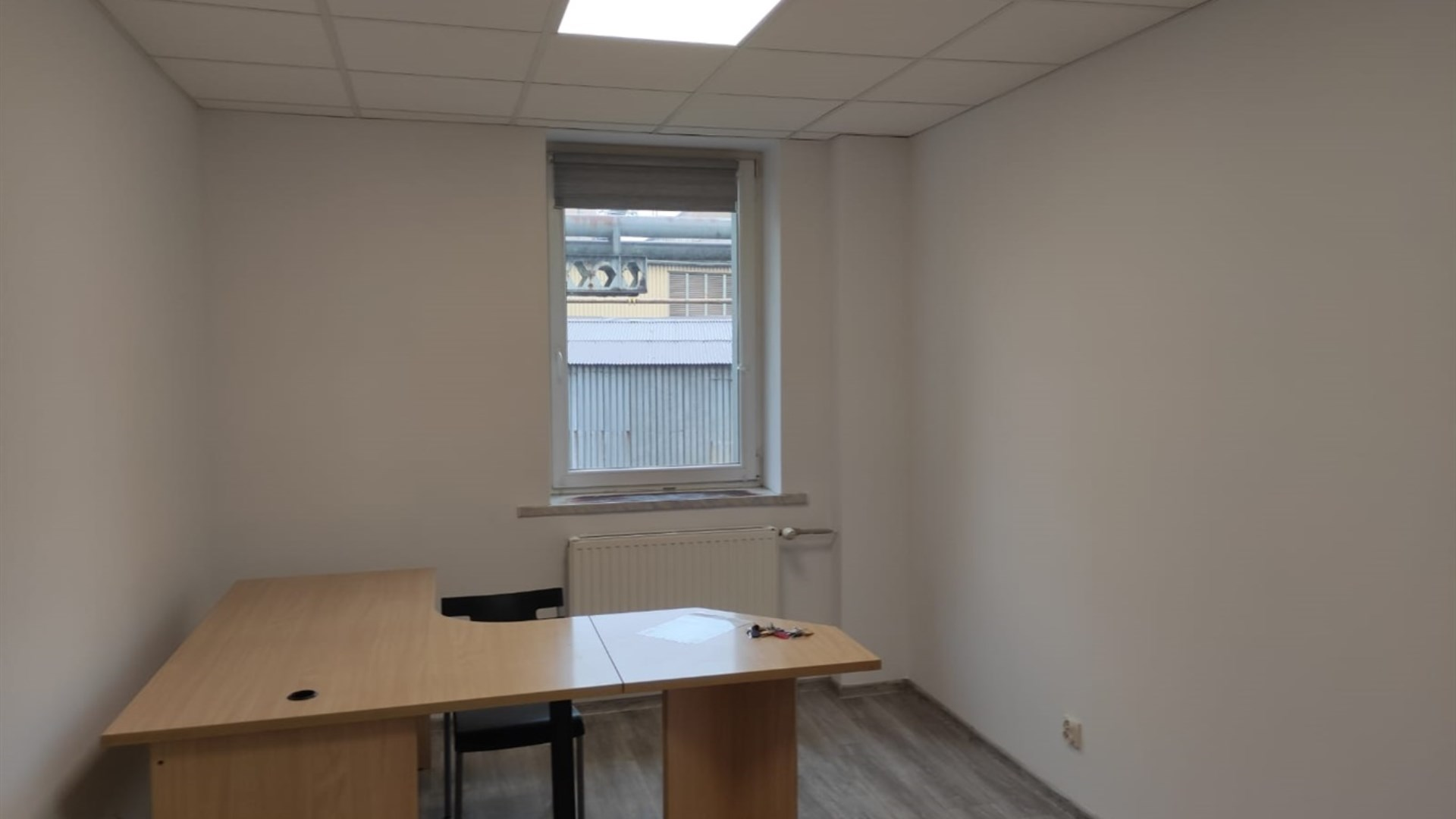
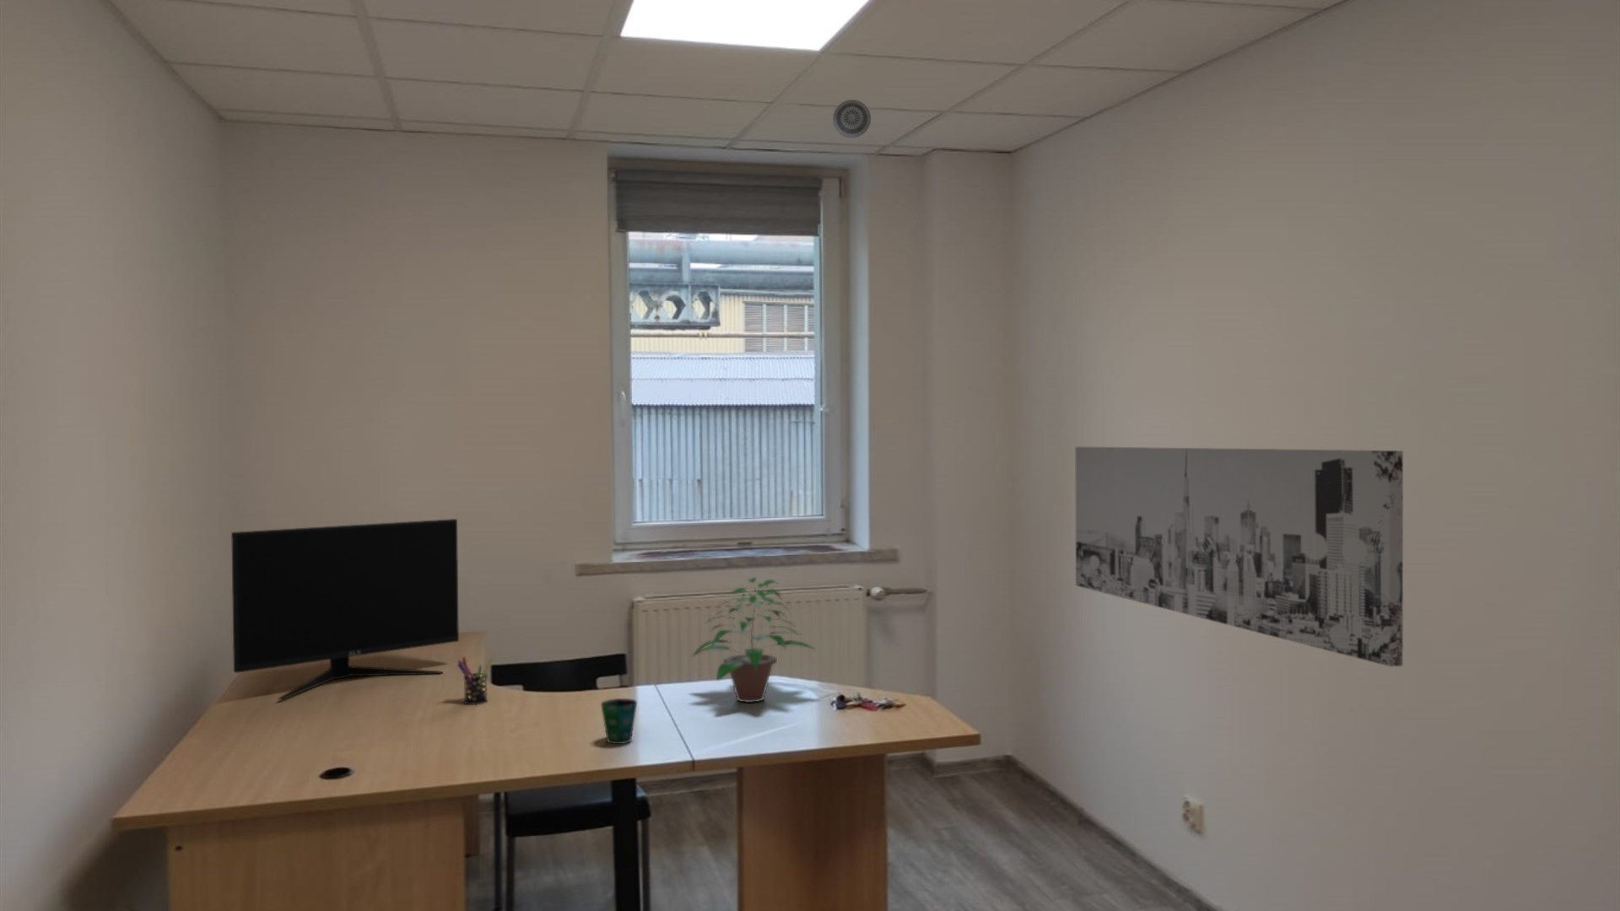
+ smoke detector [832,99,871,138]
+ computer monitor [230,518,460,701]
+ wall art [1074,446,1404,667]
+ pen holder [456,656,493,705]
+ cup [600,697,638,745]
+ potted plant [691,576,817,703]
